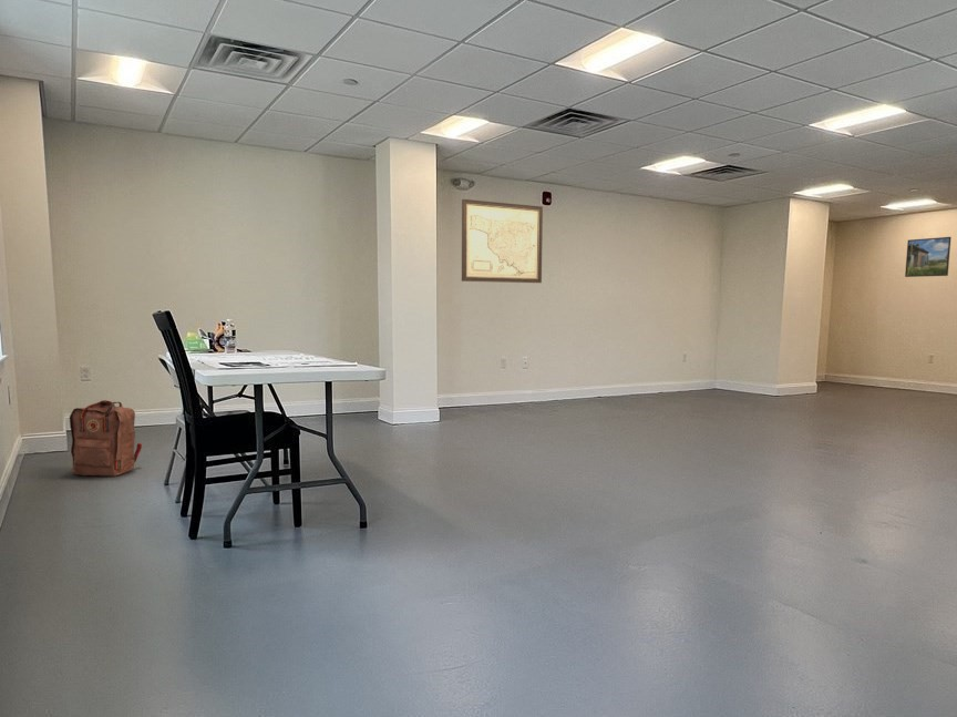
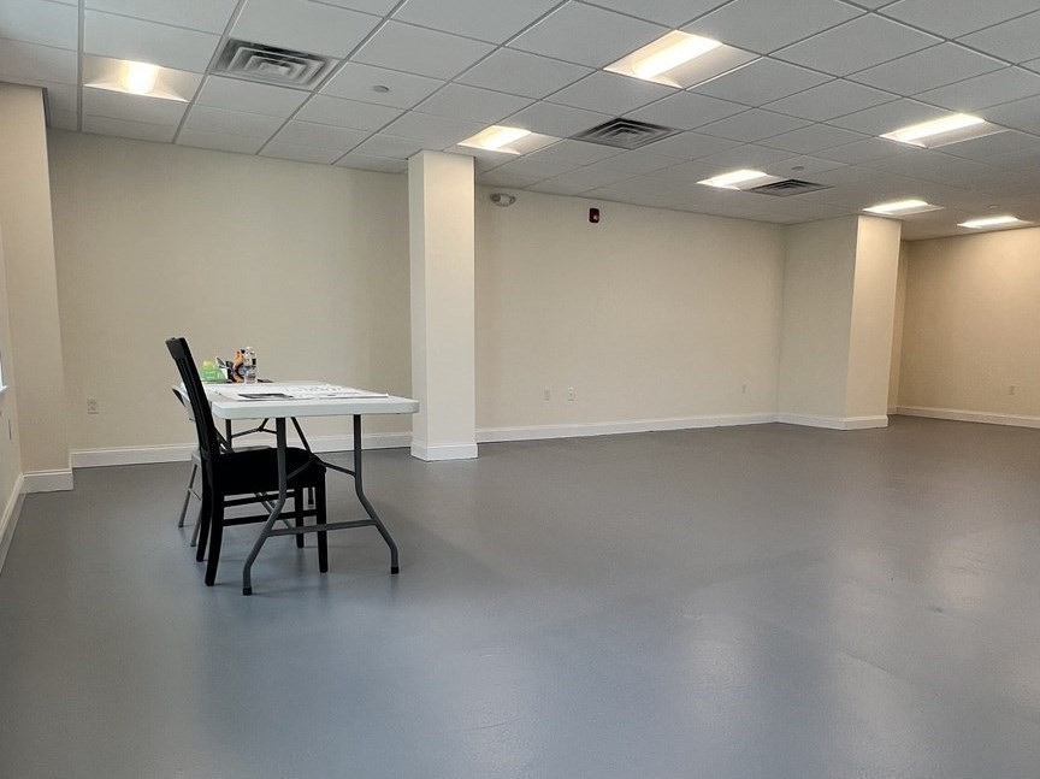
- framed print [904,236,953,278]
- wall art [461,198,544,284]
- backpack [69,399,143,478]
